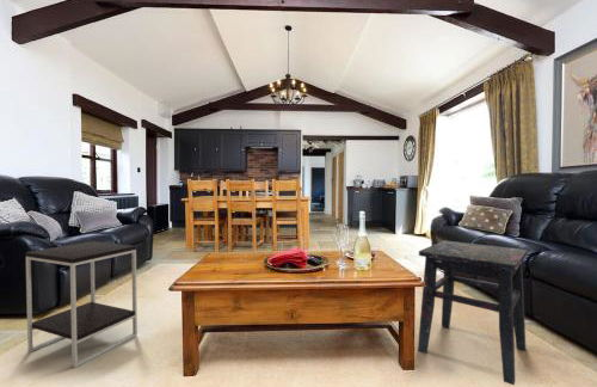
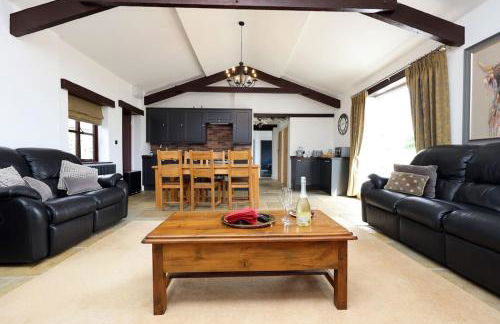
- side table [25,240,139,369]
- side table [417,240,529,386]
